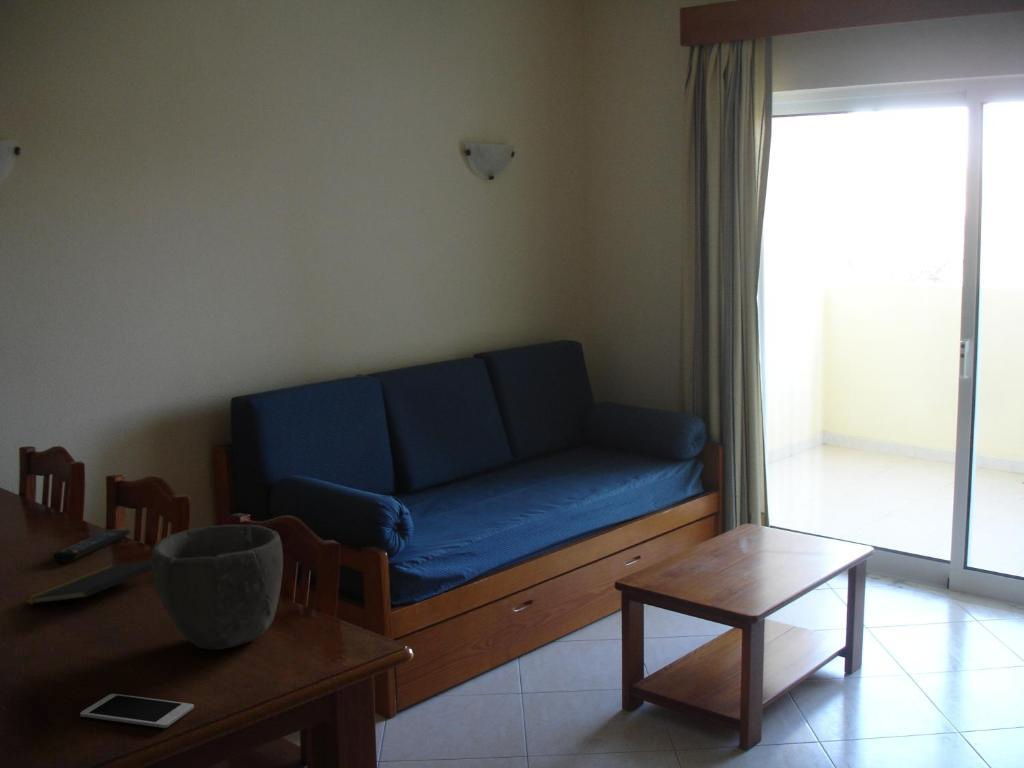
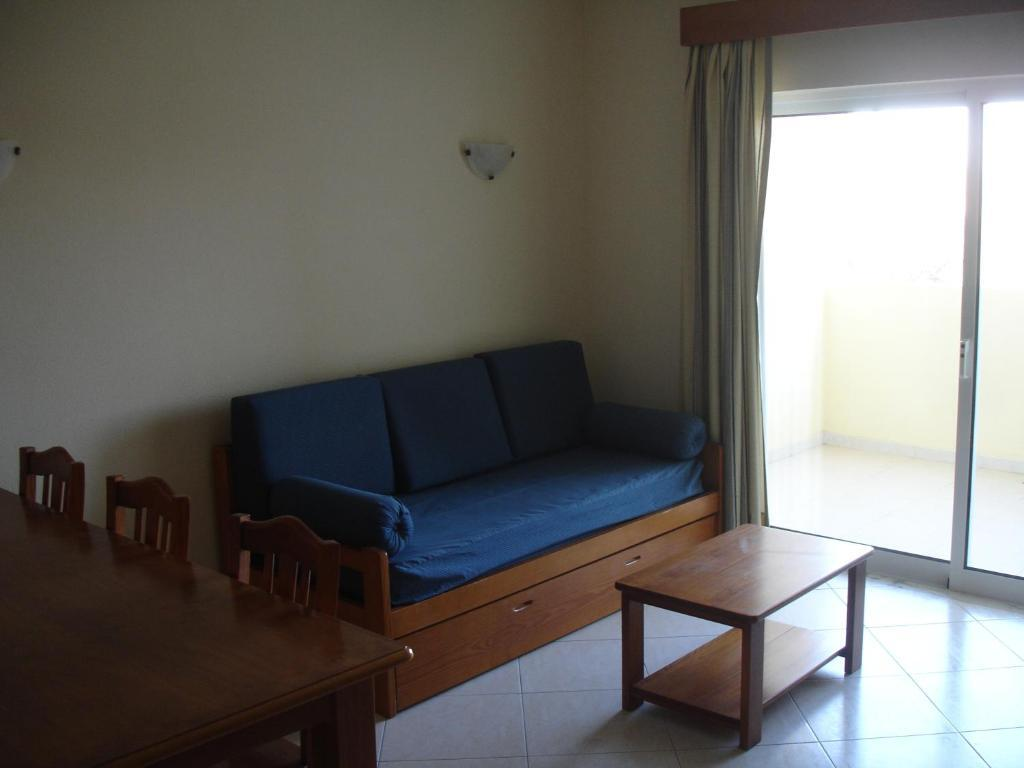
- notepad [24,560,152,605]
- remote control [52,528,131,564]
- cell phone [79,693,195,729]
- bowl [150,524,284,651]
